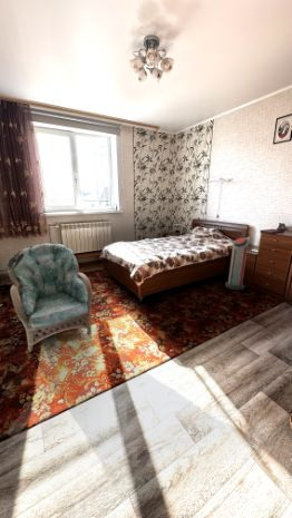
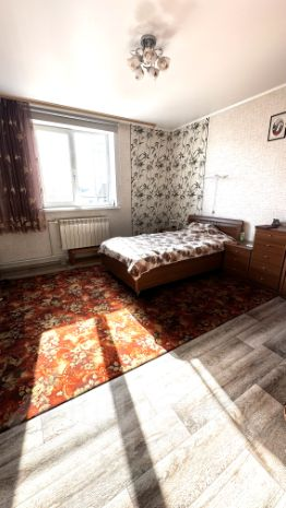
- armchair [7,242,94,353]
- air purifier [224,236,250,291]
